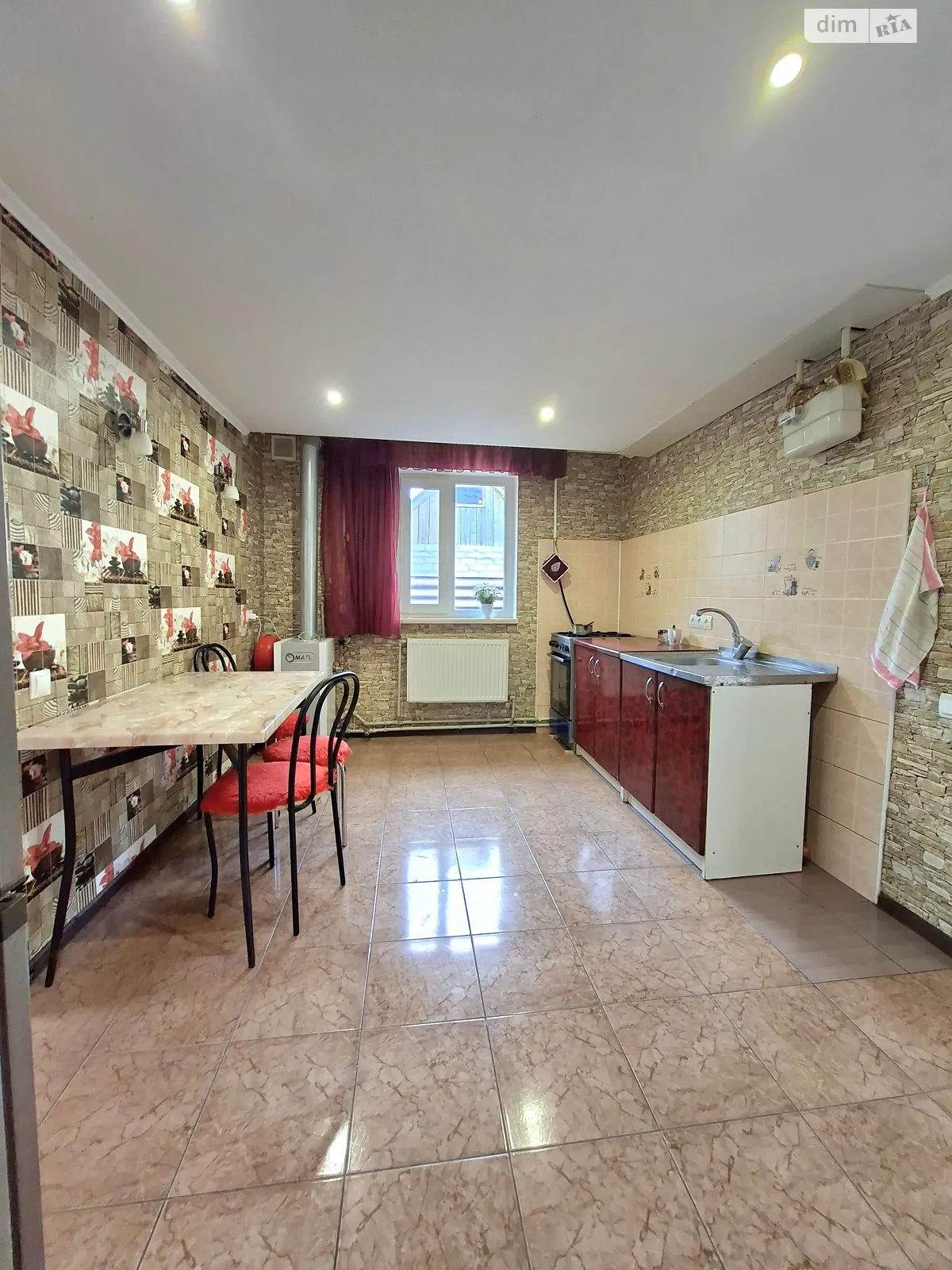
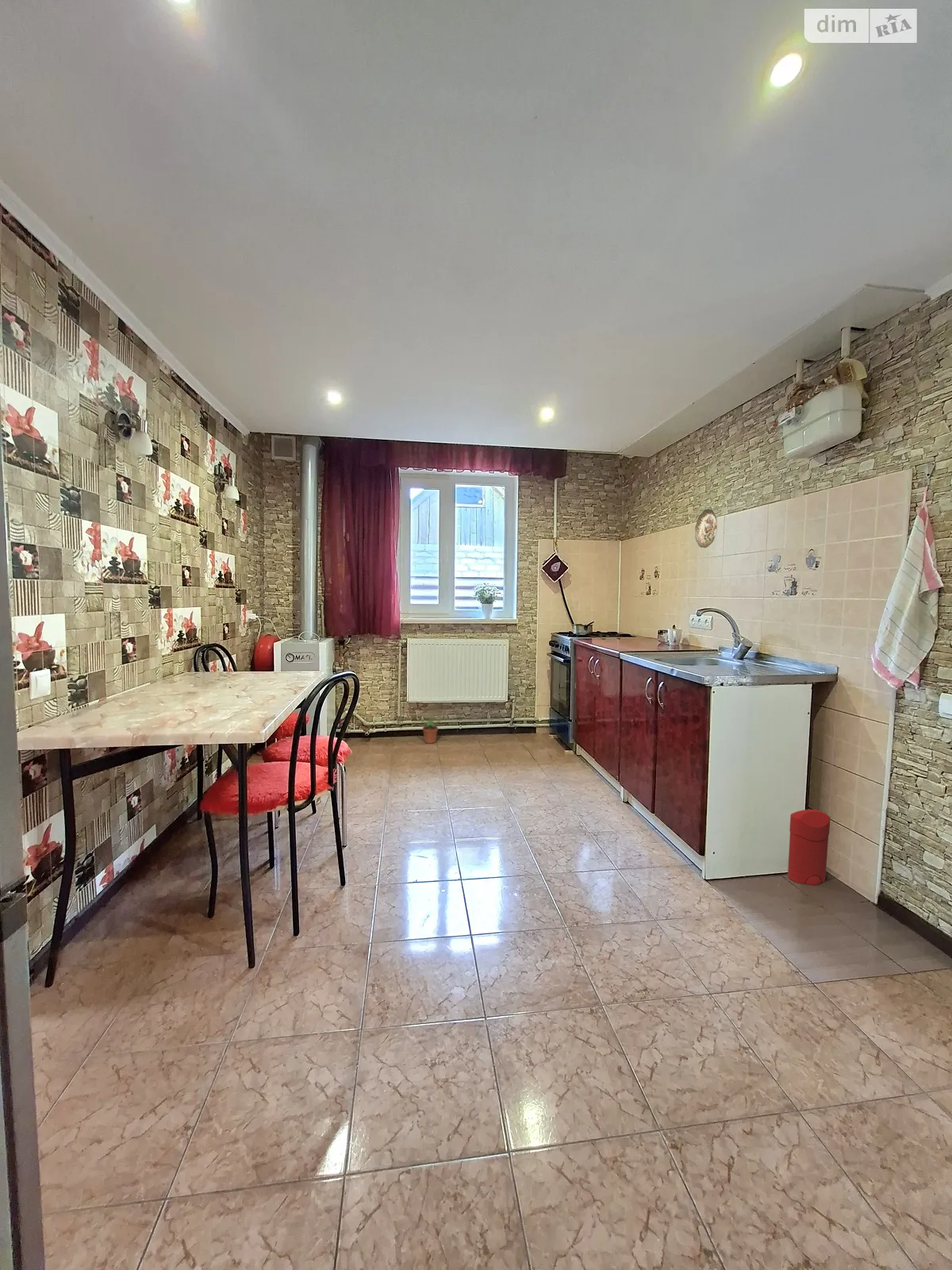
+ trash can [787,809,831,886]
+ decorative plate [694,509,718,548]
+ potted plant [419,717,442,745]
